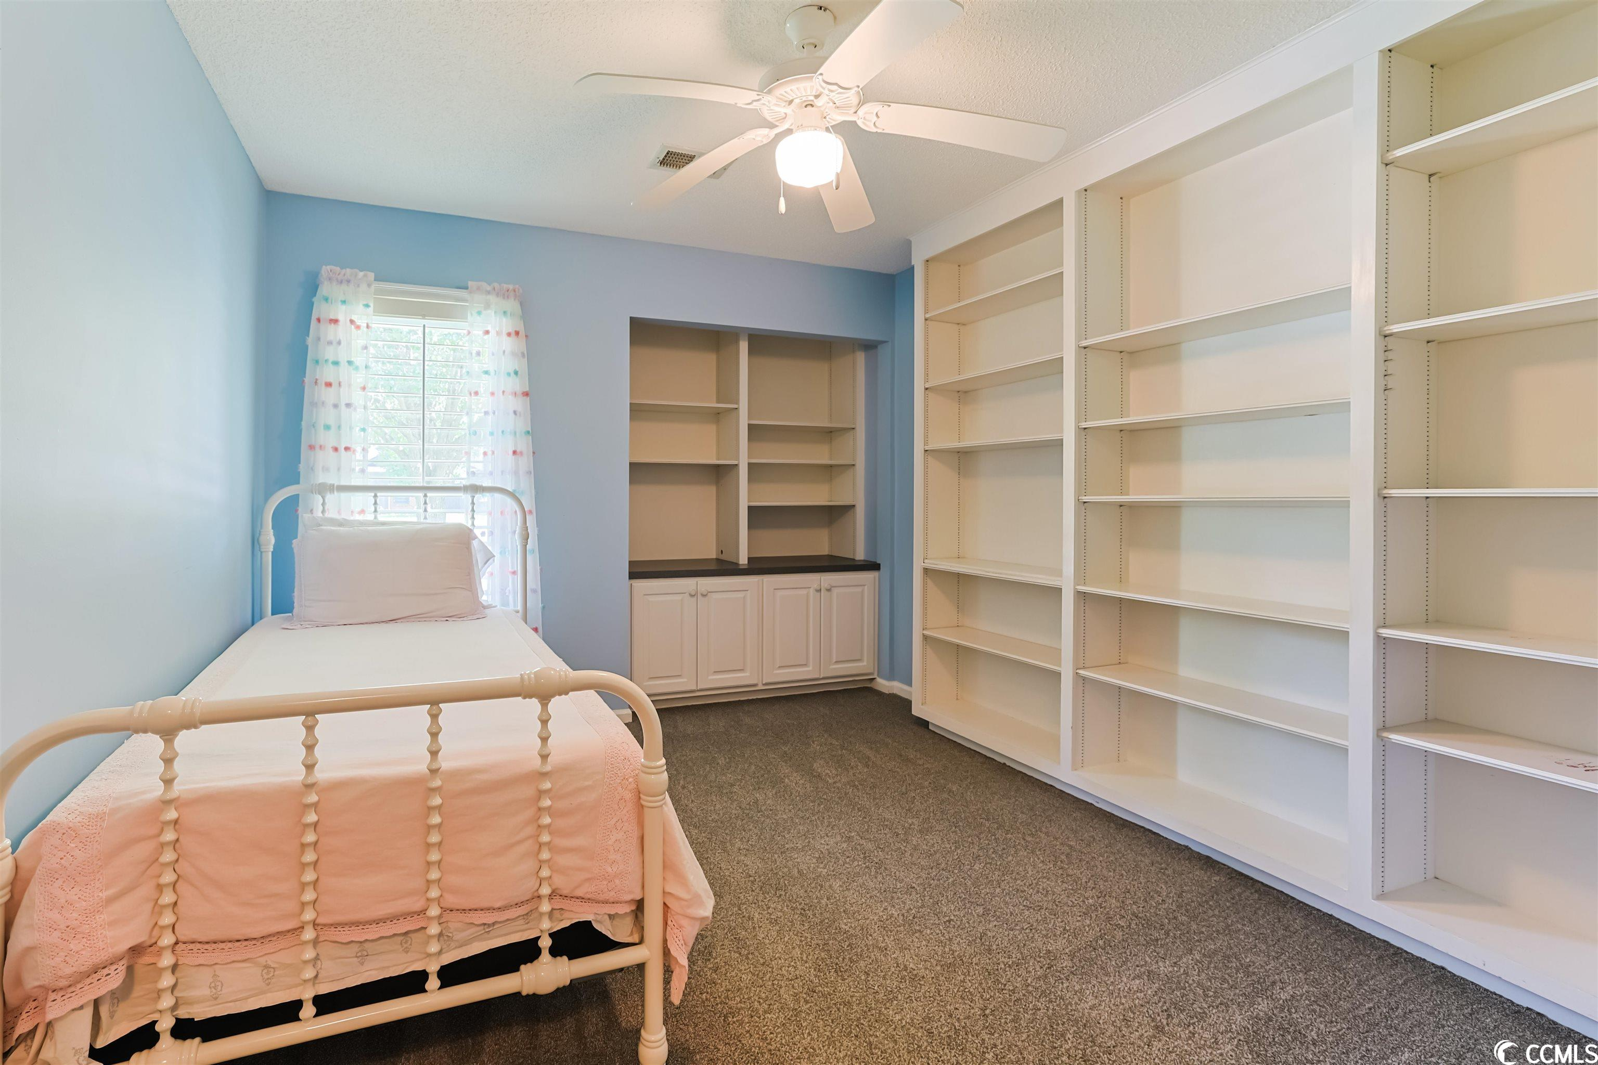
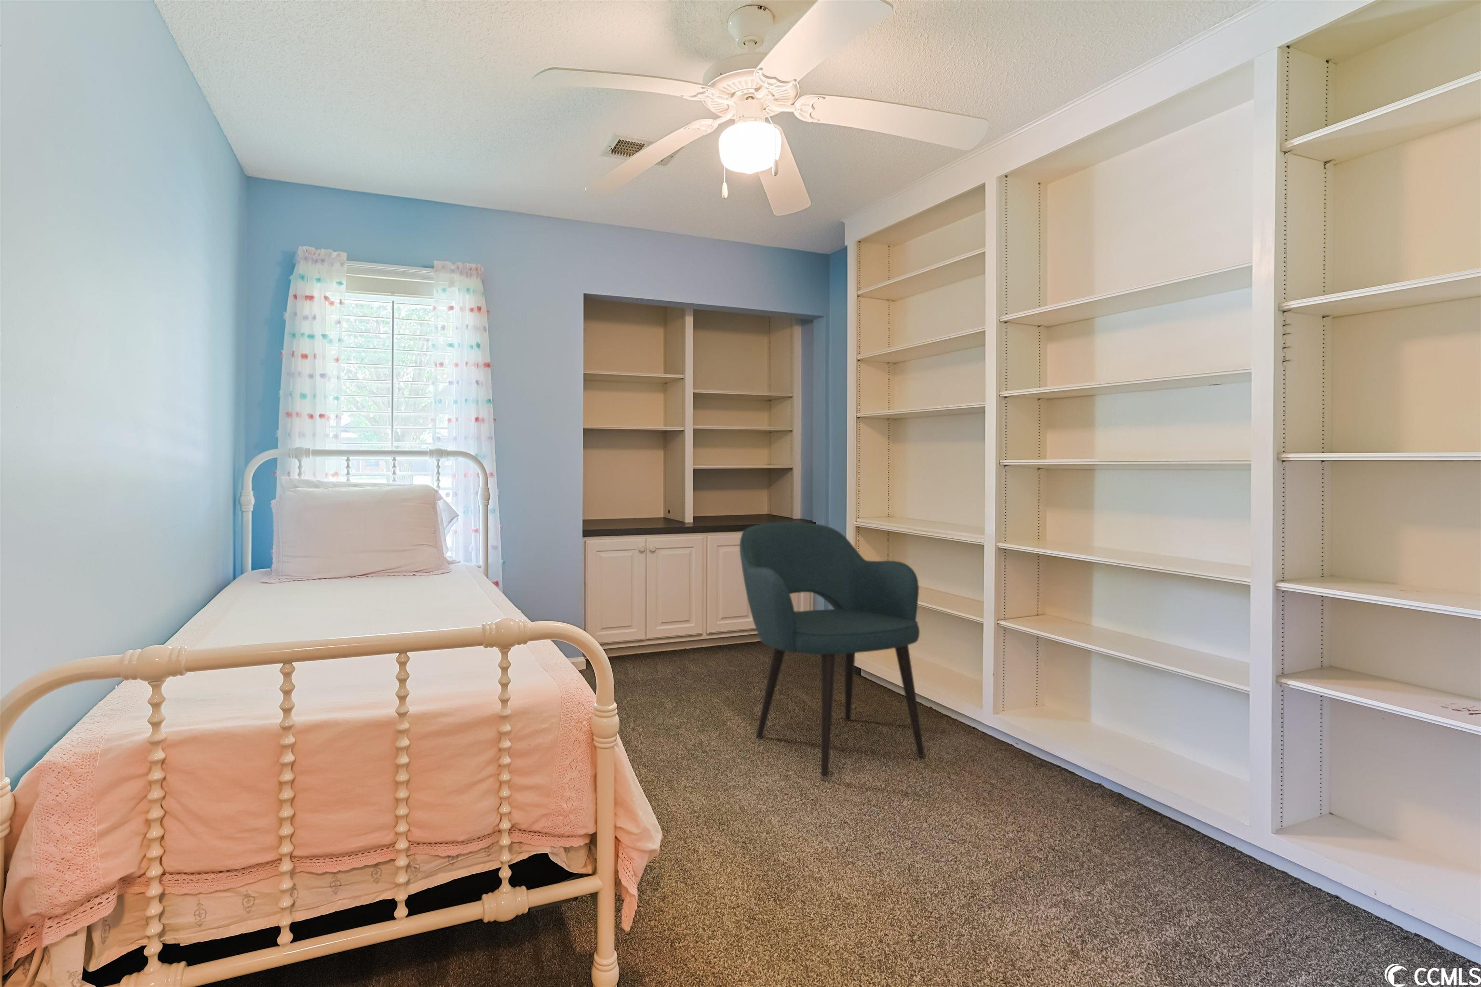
+ armchair [739,521,926,778]
